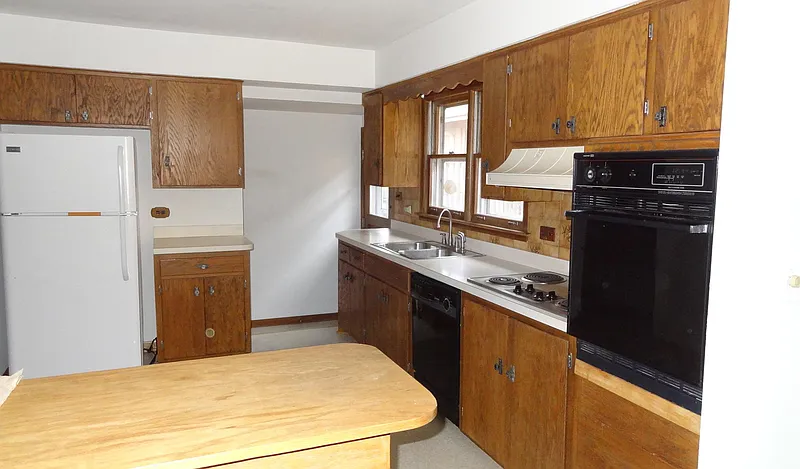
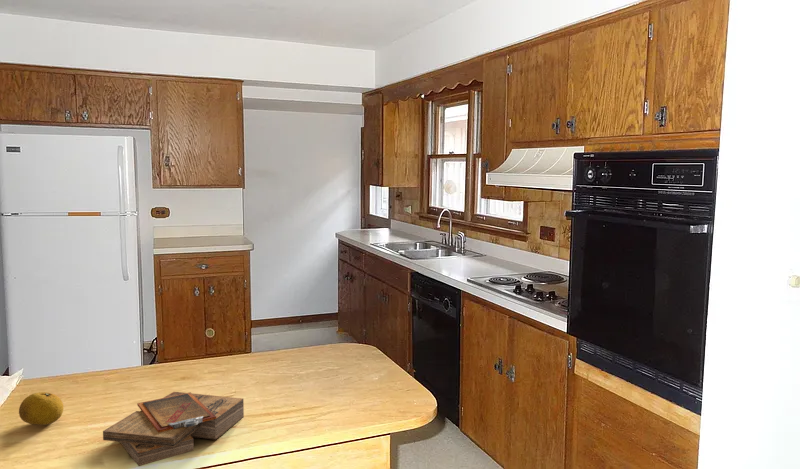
+ fruit [18,391,65,426]
+ clipboard [102,391,245,467]
